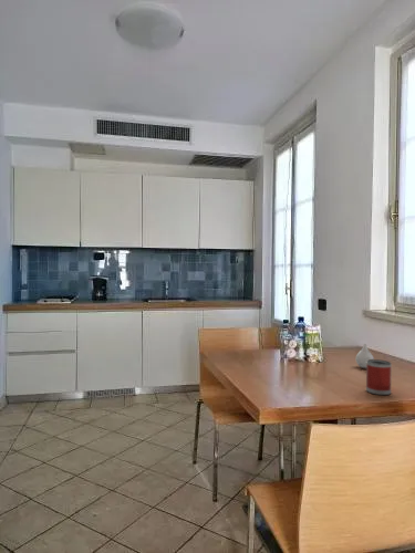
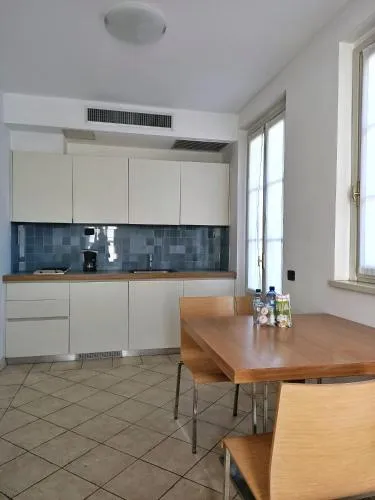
- mug [365,358,393,396]
- vase [355,343,375,369]
